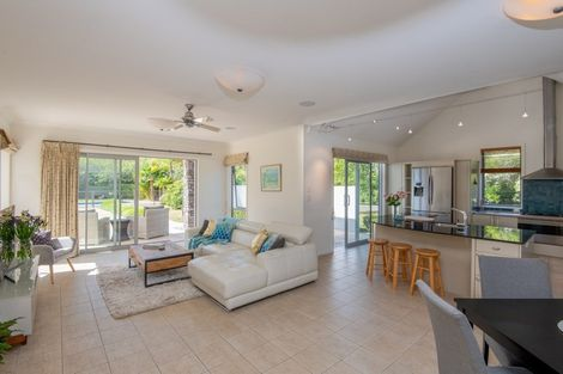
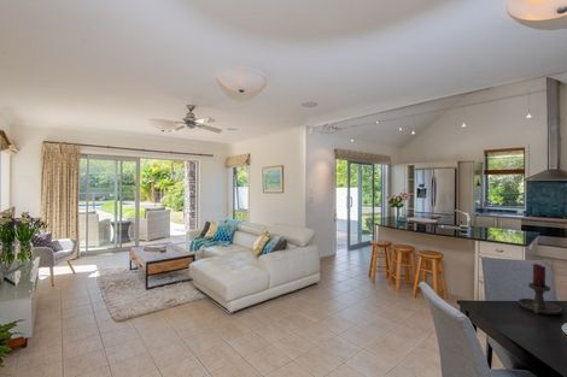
+ candle holder [518,263,563,316]
